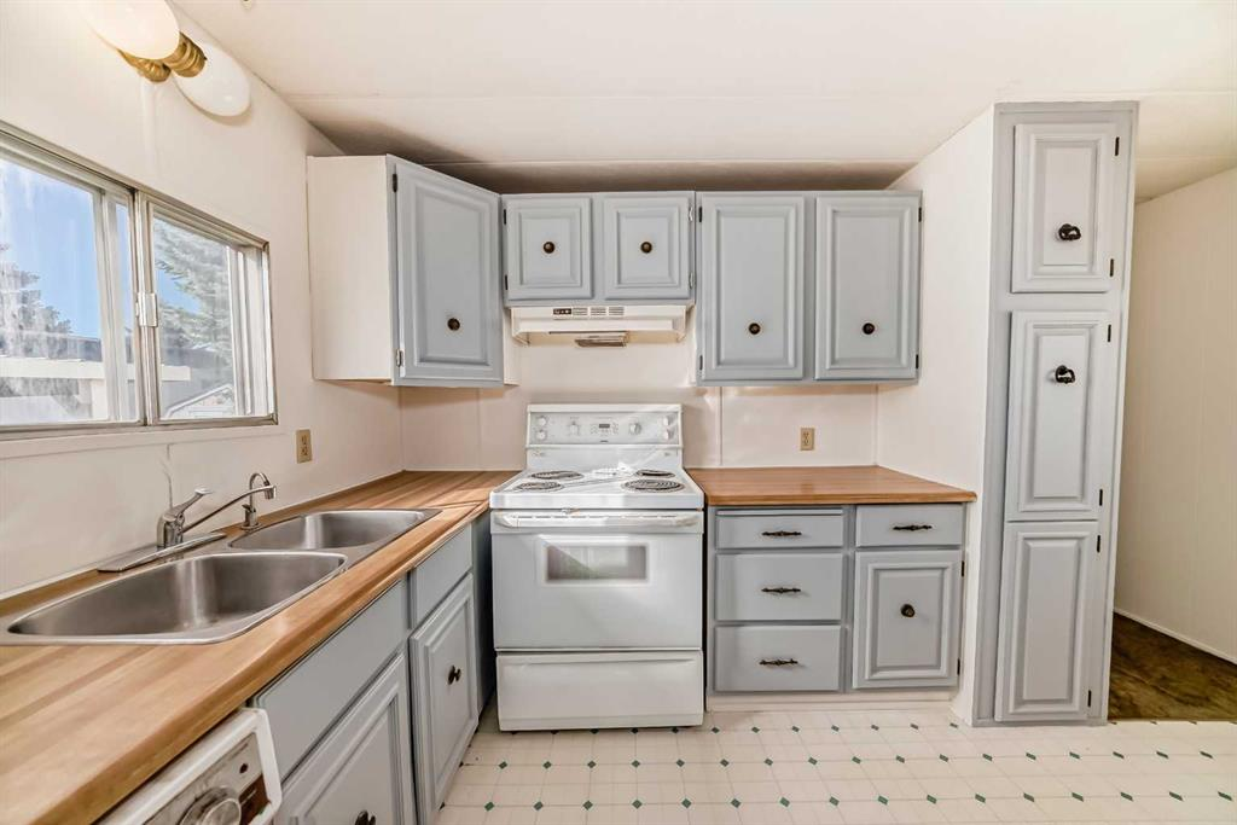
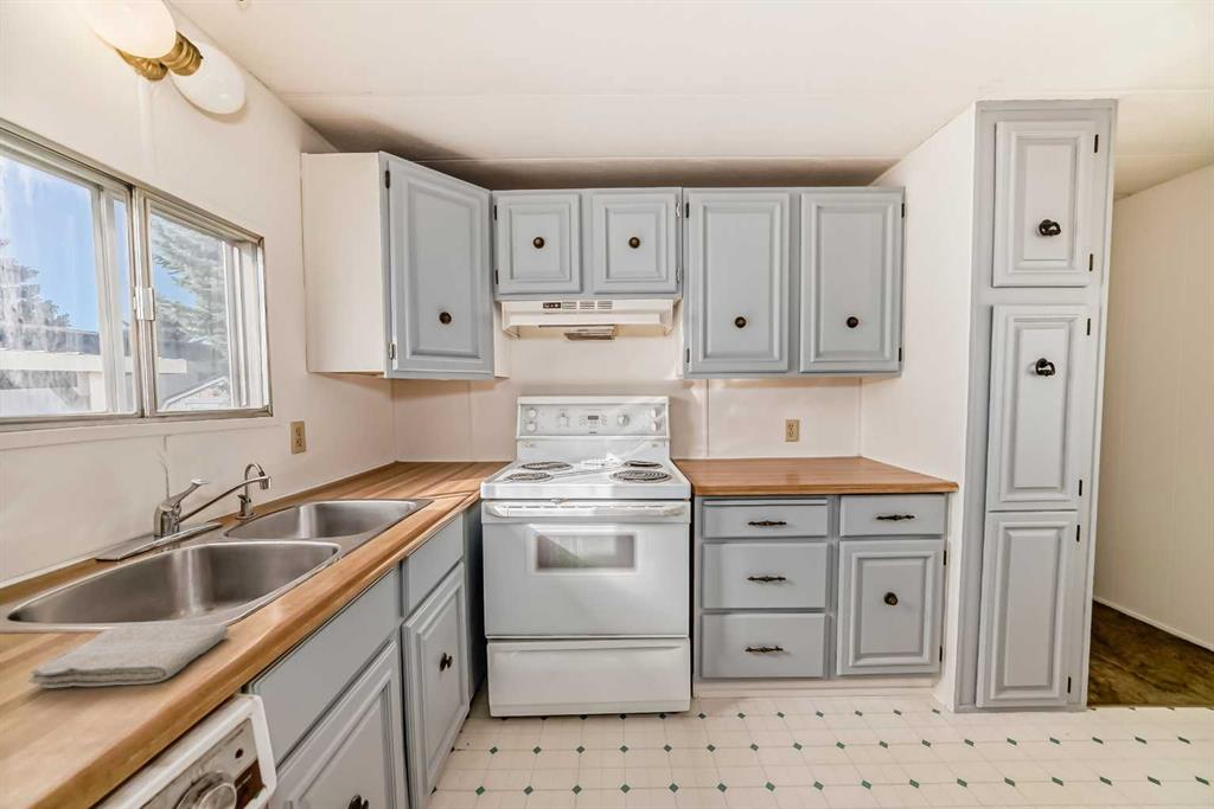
+ washcloth [27,623,230,689]
